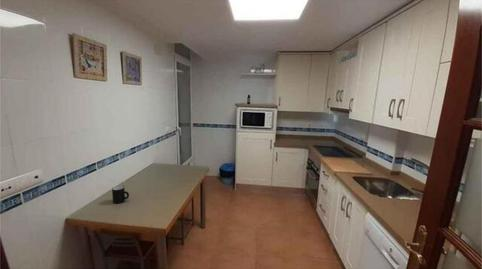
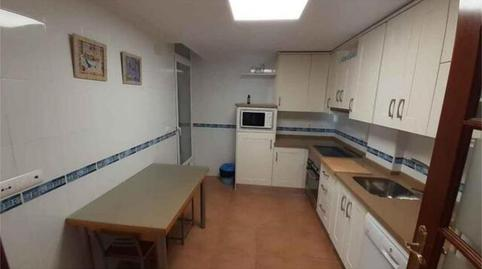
- mug [111,185,130,204]
